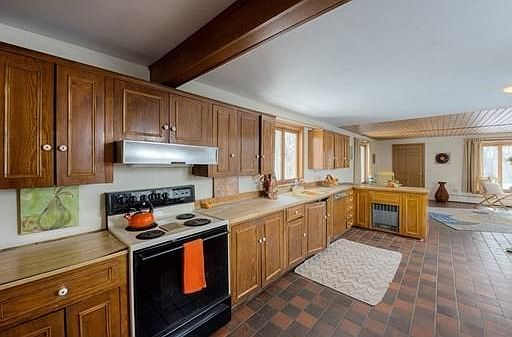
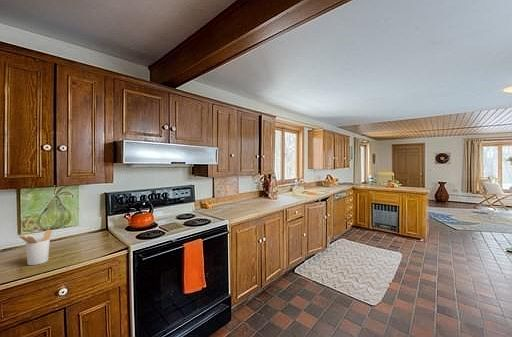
+ utensil holder [18,229,53,266]
